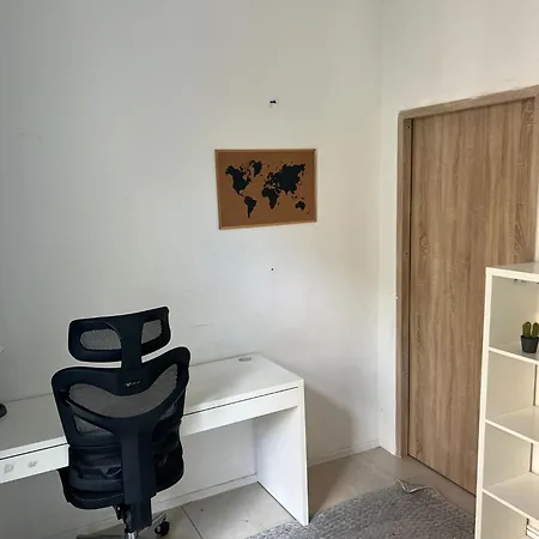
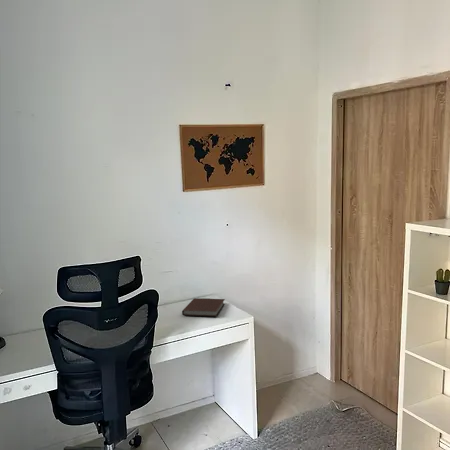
+ notebook [181,297,226,317]
